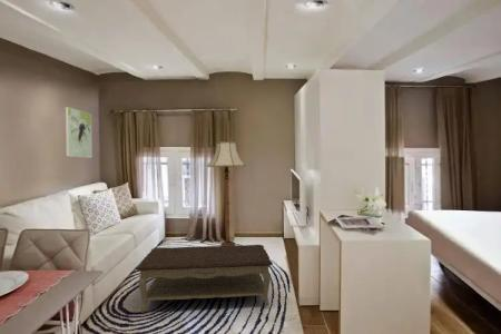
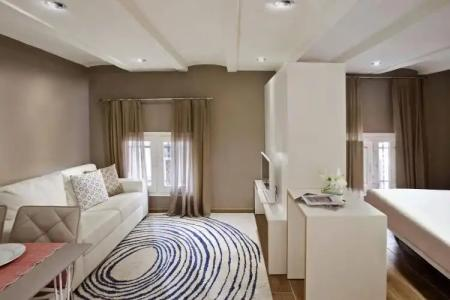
- coffee table [135,244,274,313]
- floor lamp [206,139,247,246]
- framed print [65,106,94,159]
